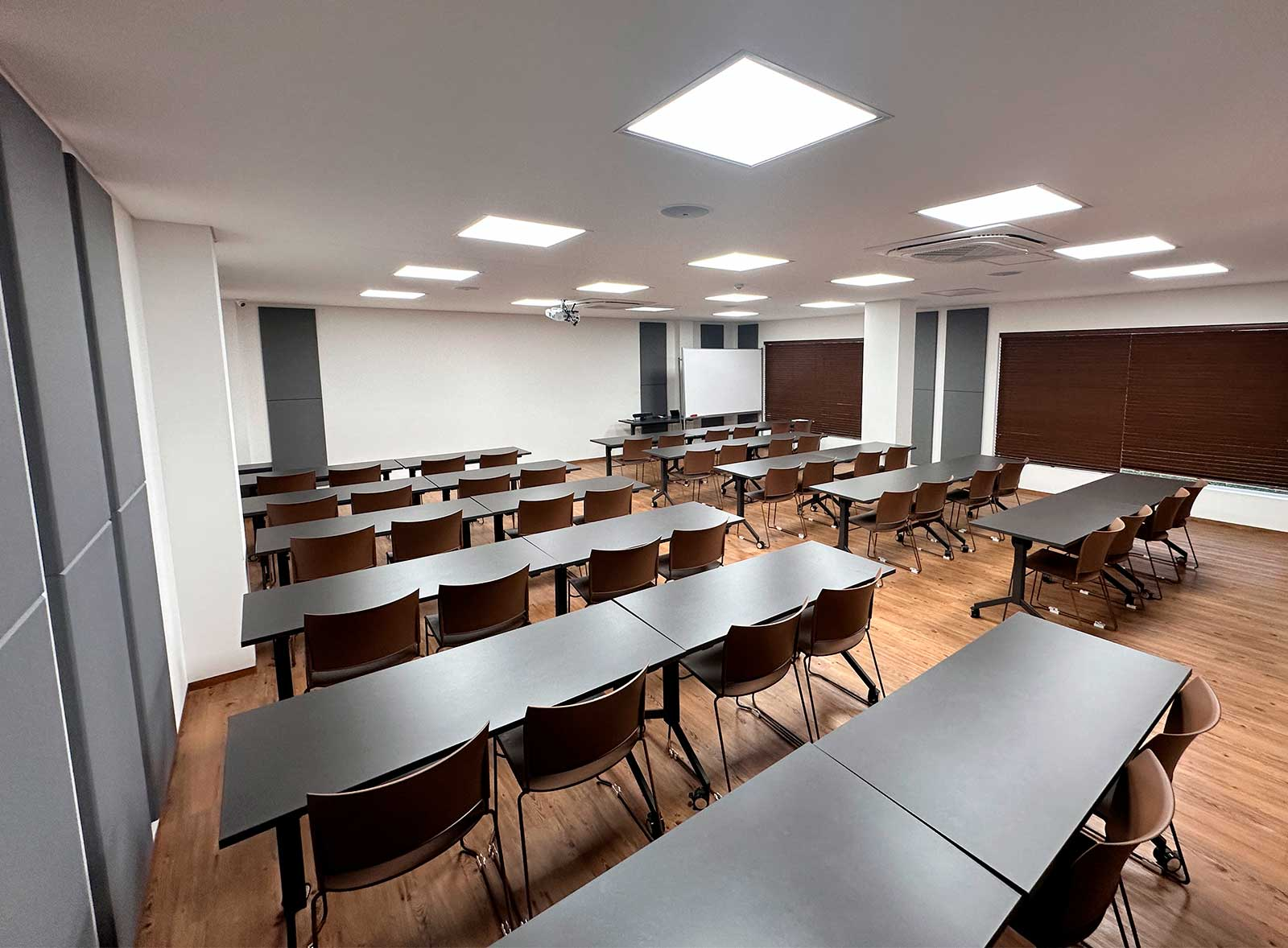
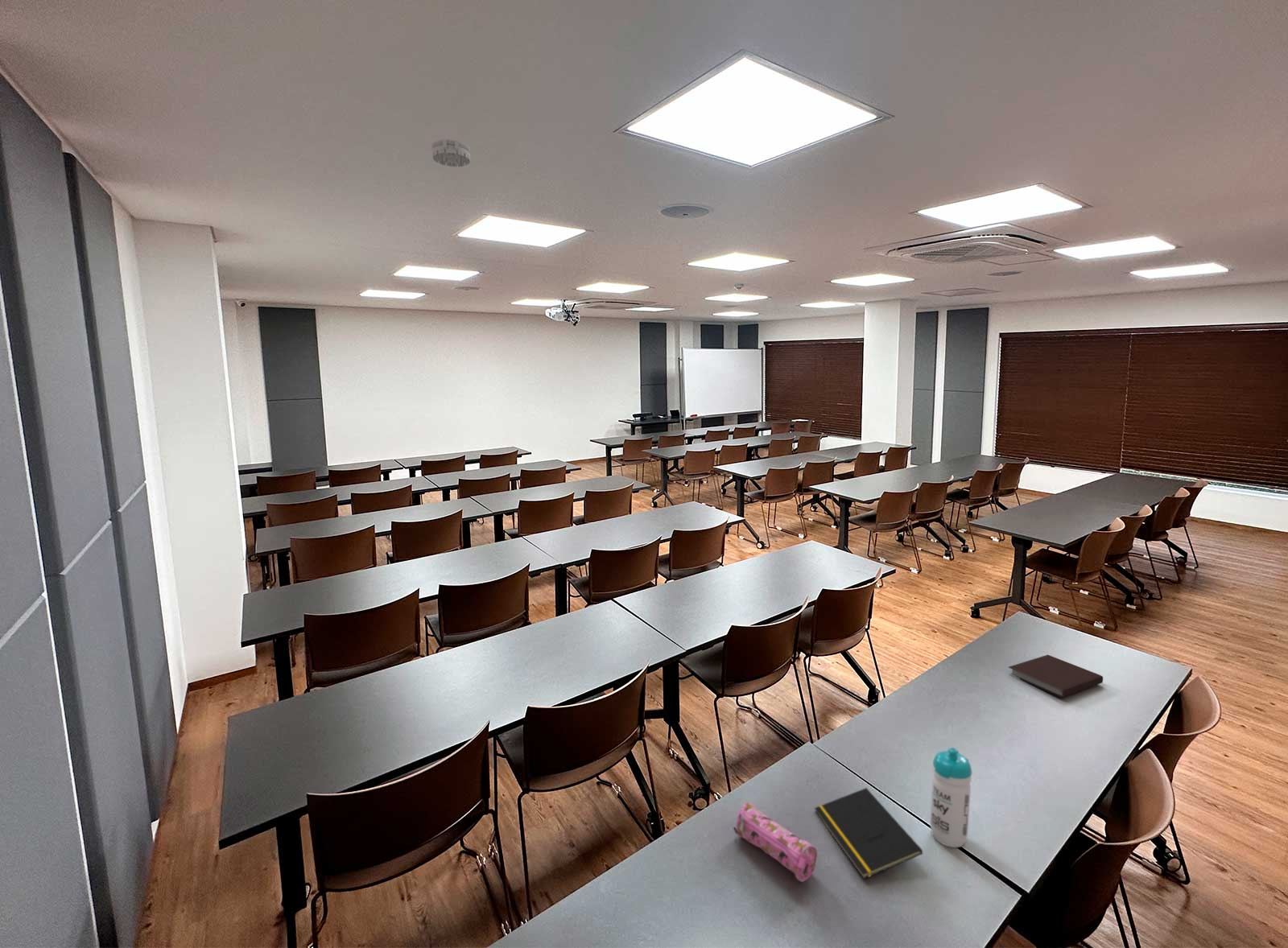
+ notepad [814,787,923,880]
+ water bottle [929,747,972,848]
+ notebook [1008,654,1104,699]
+ pencil case [733,802,818,883]
+ smoke detector [431,138,471,167]
